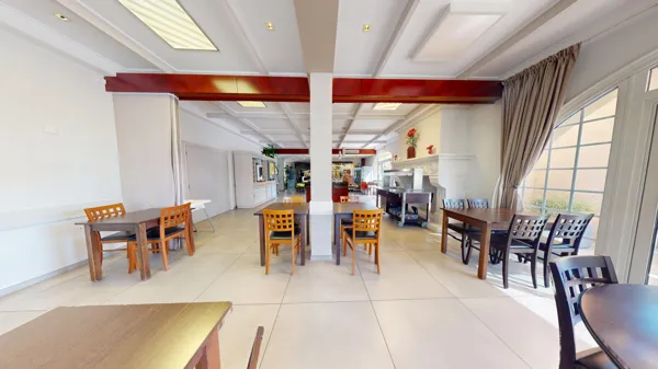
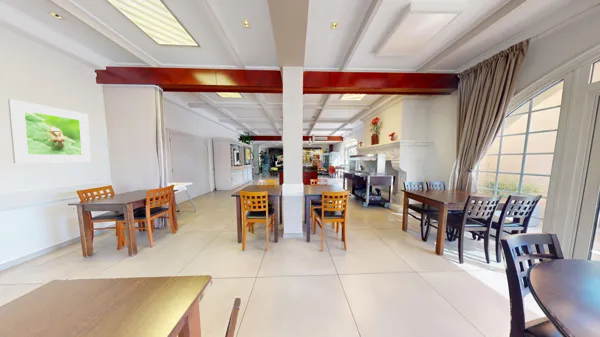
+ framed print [7,98,92,164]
